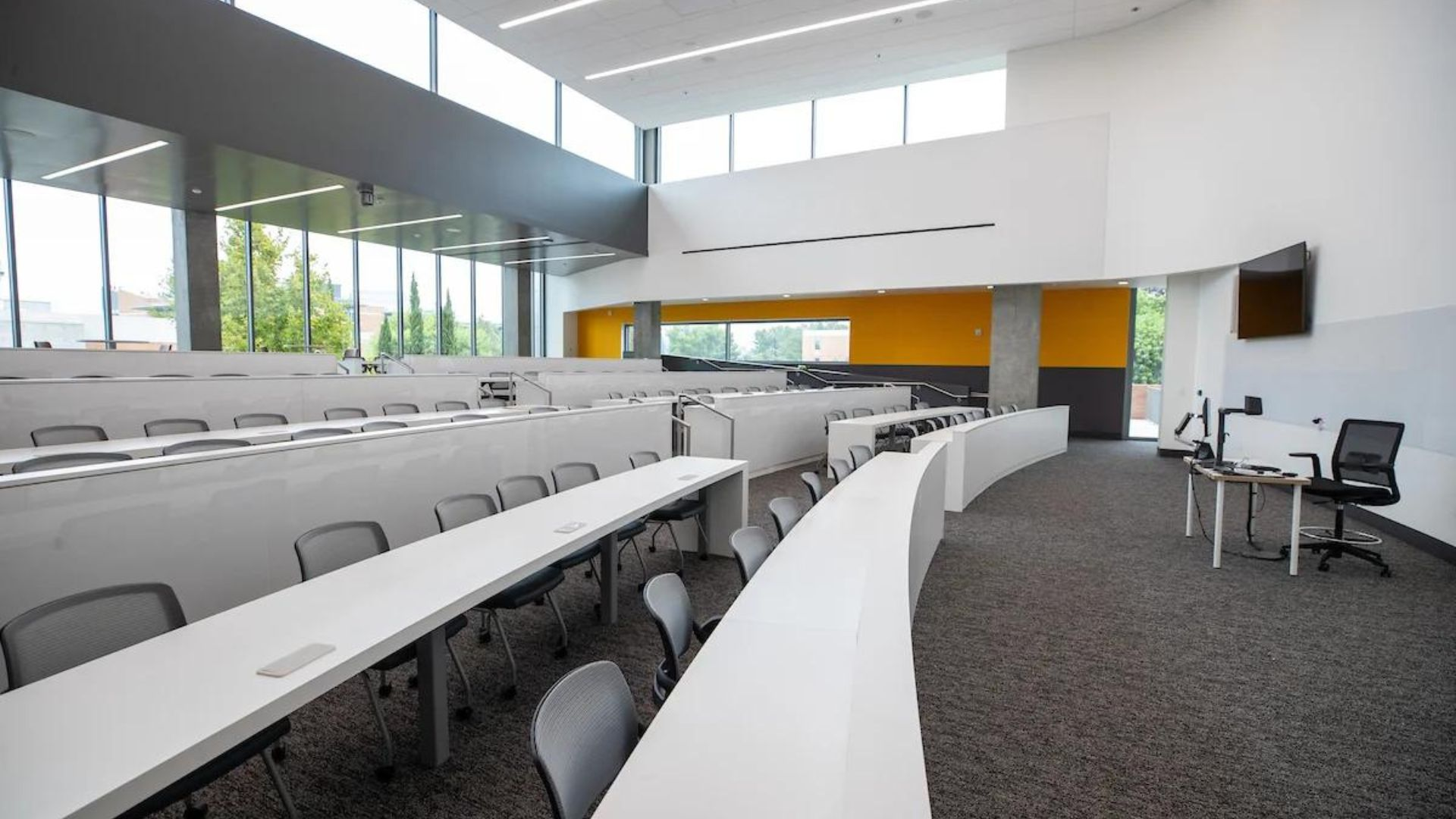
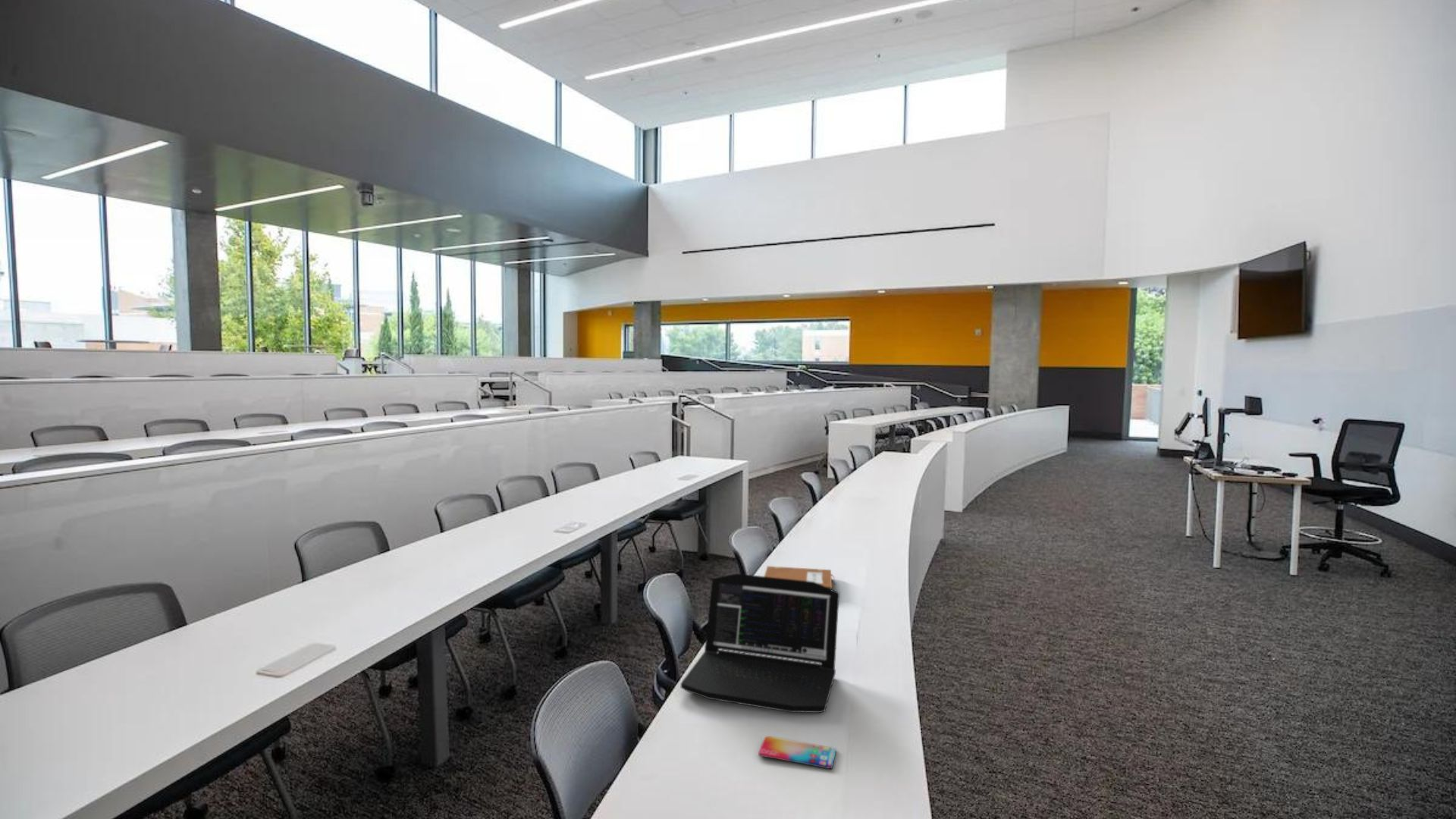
+ smartphone [758,736,836,770]
+ notebook [764,566,836,589]
+ laptop [680,573,840,714]
